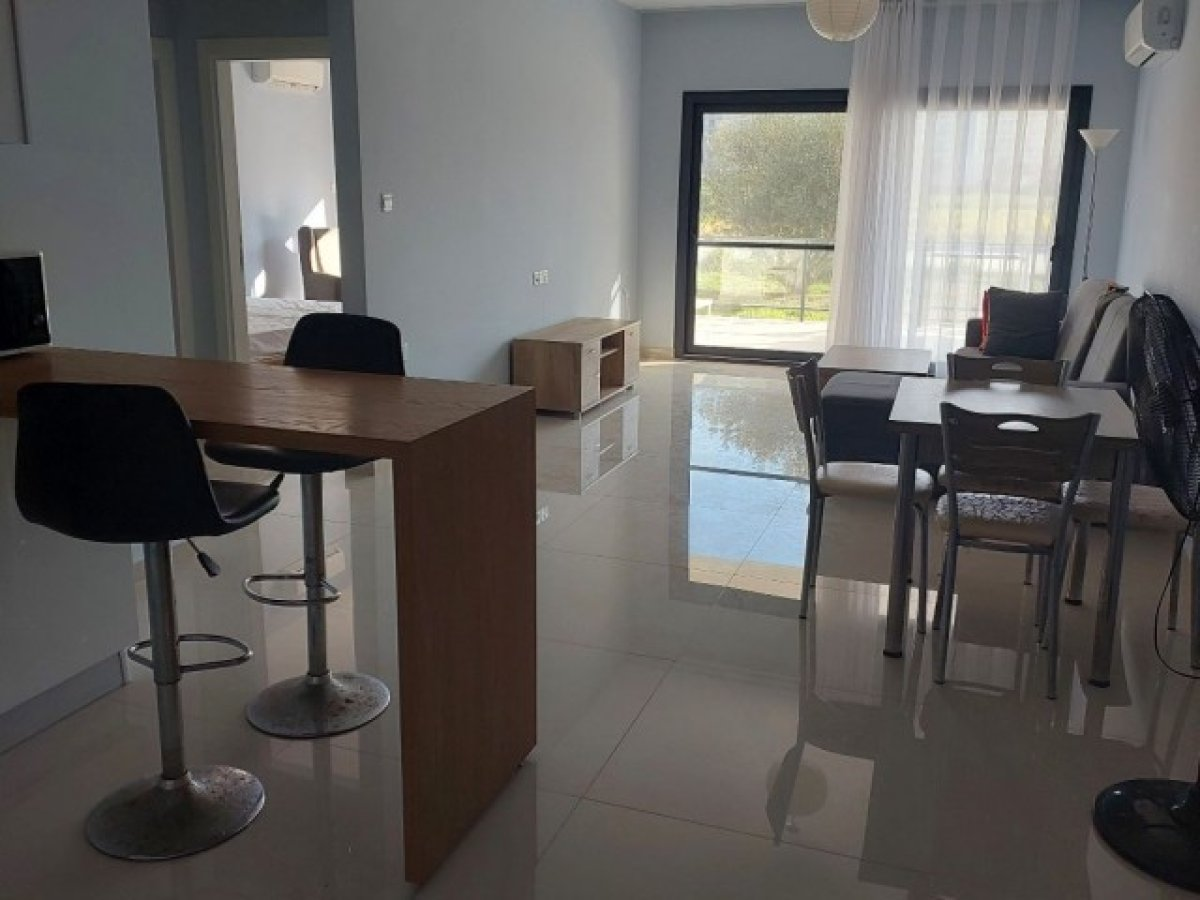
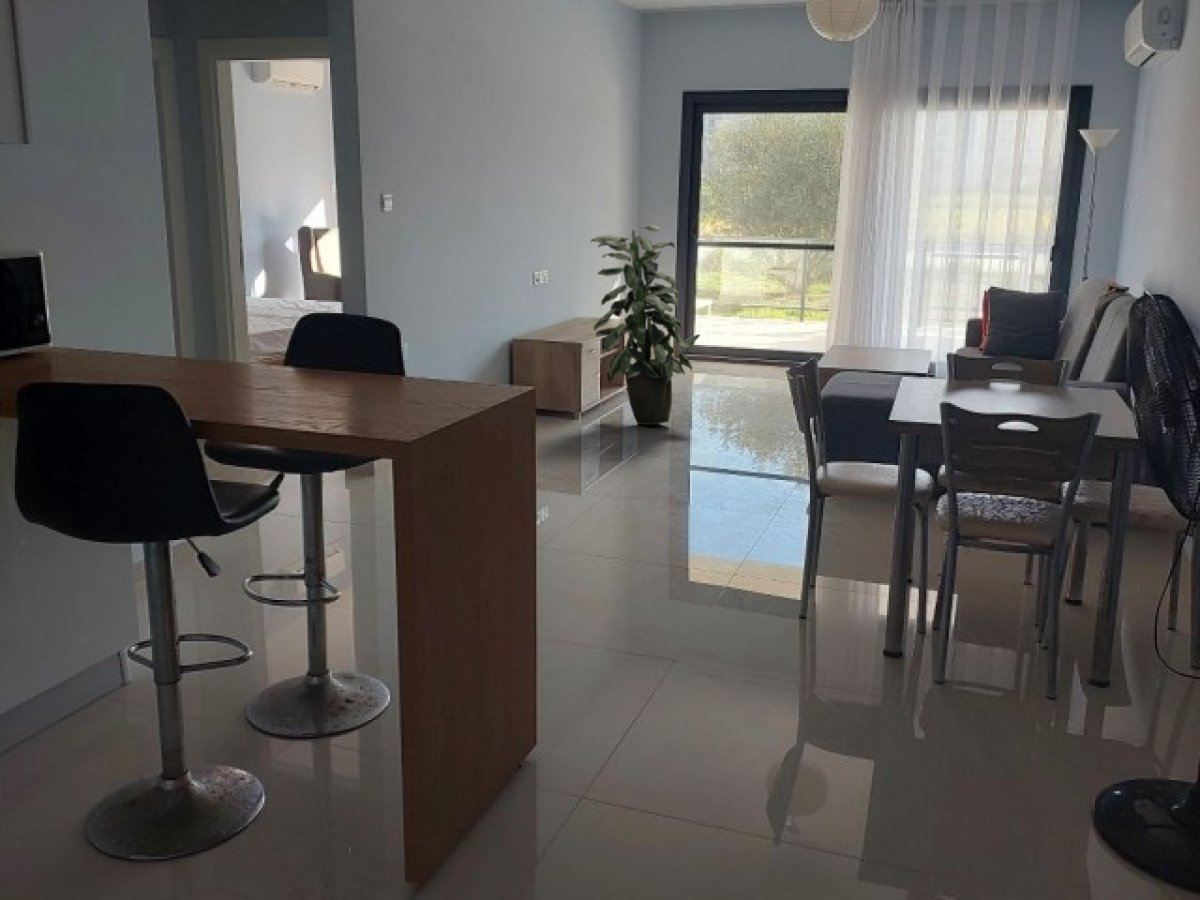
+ indoor plant [590,224,701,426]
